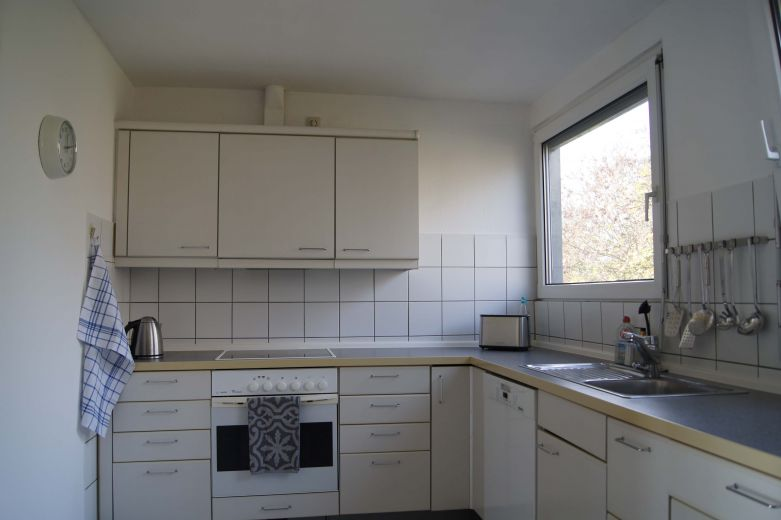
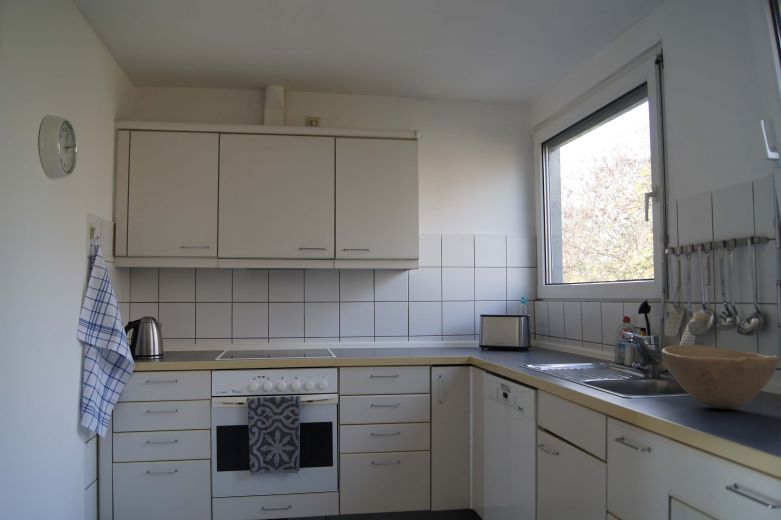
+ bowl [660,344,781,410]
